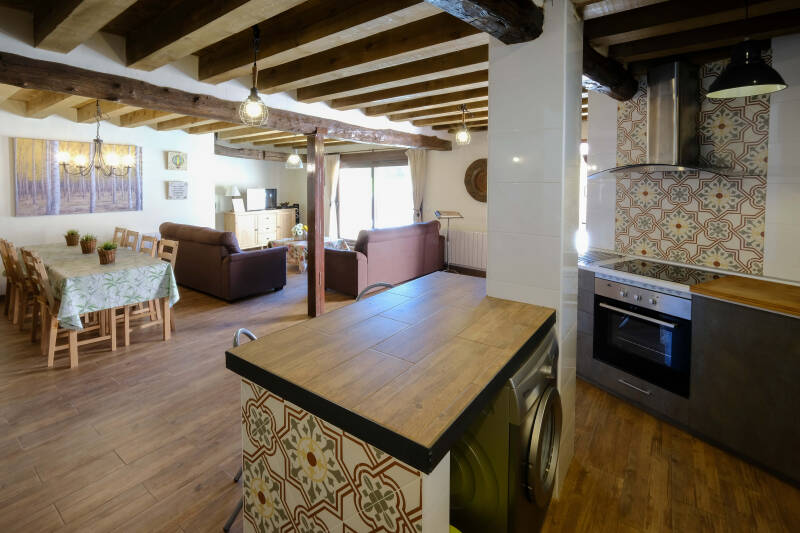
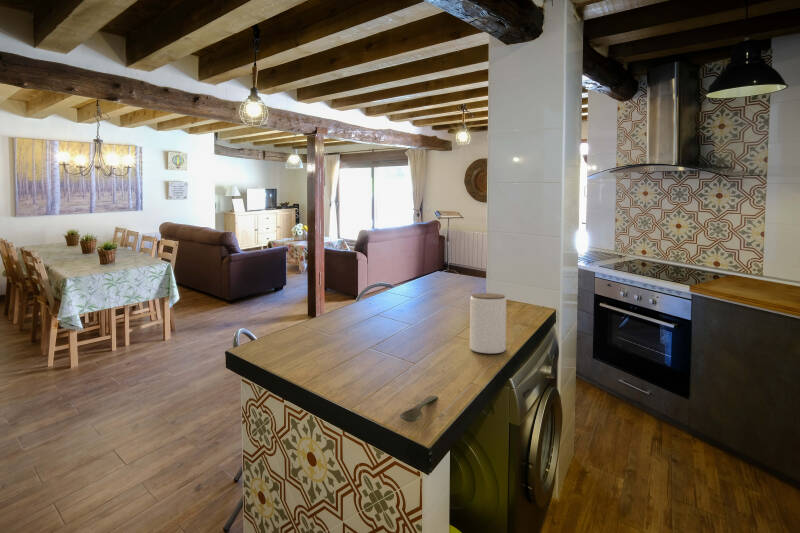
+ jar [469,292,507,354]
+ spoon [399,395,439,423]
